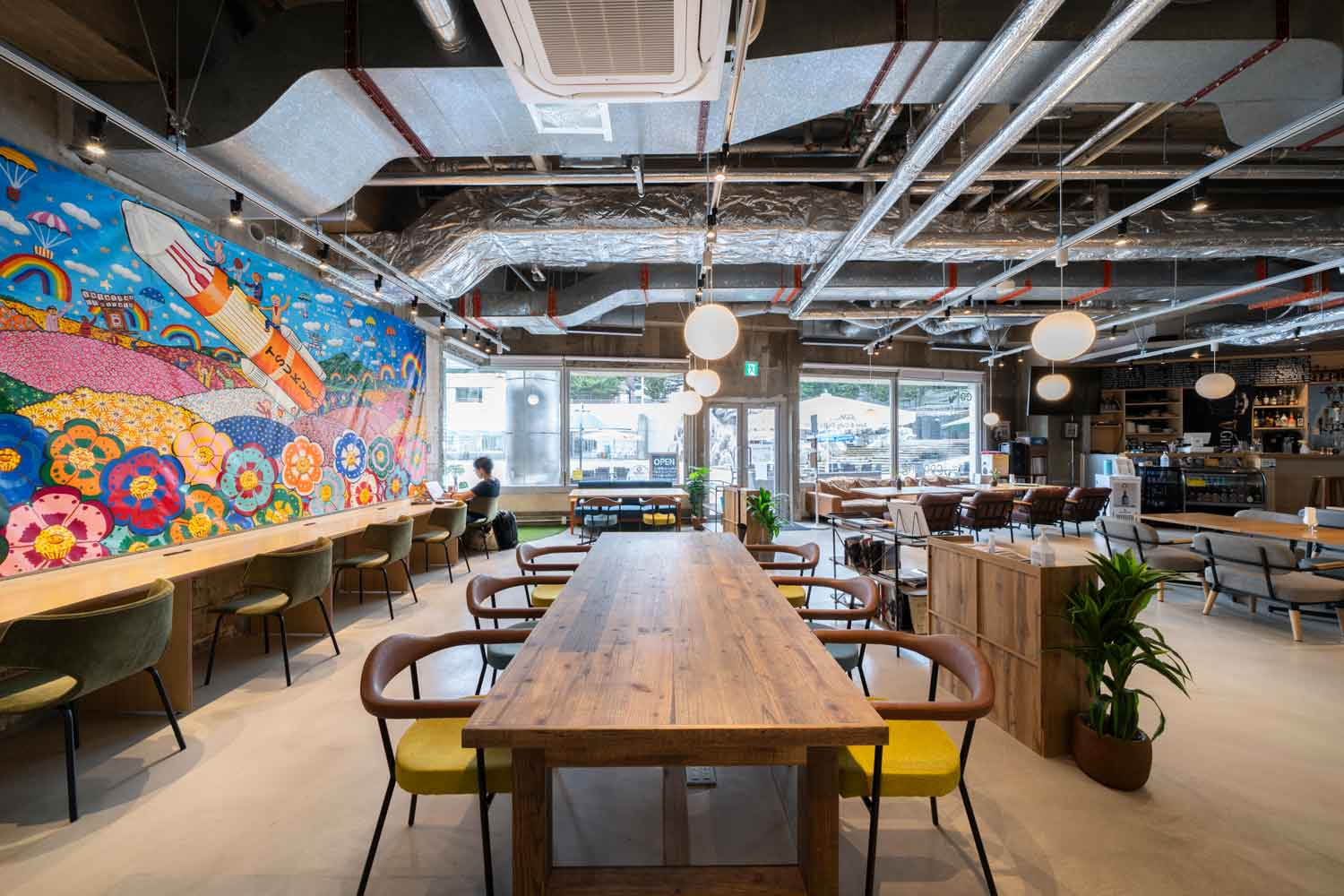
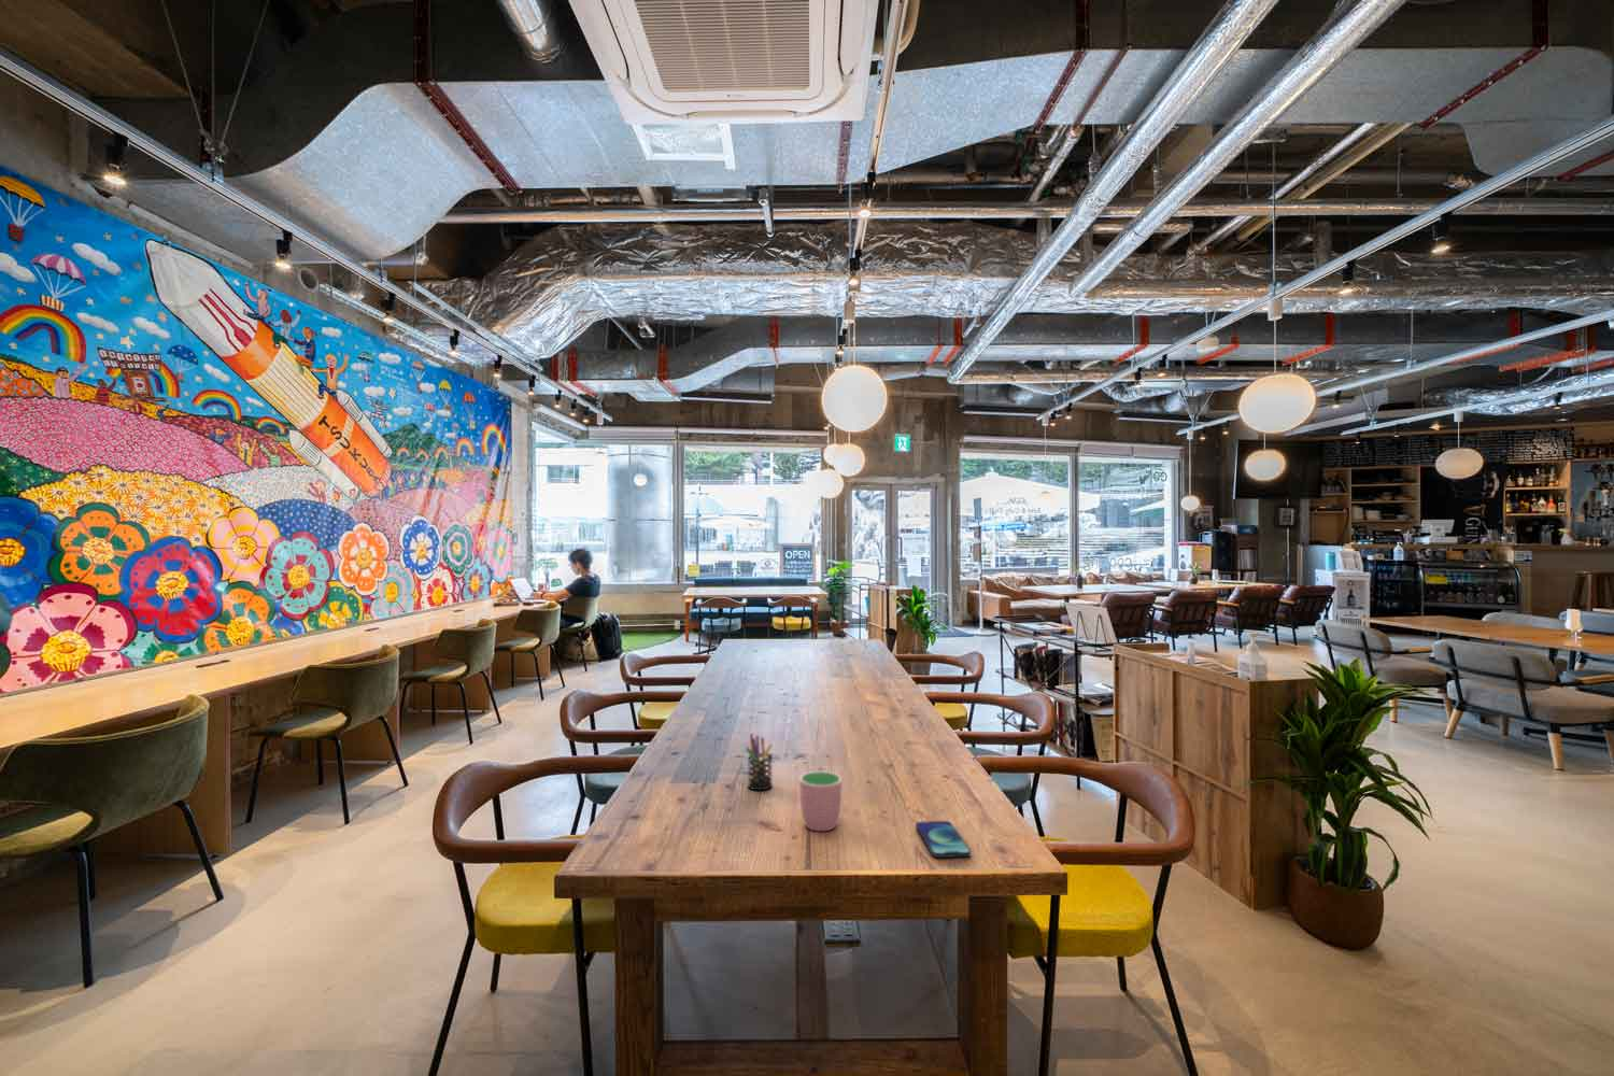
+ smartphone [915,820,972,859]
+ pen holder [745,733,773,791]
+ cup [799,771,843,832]
